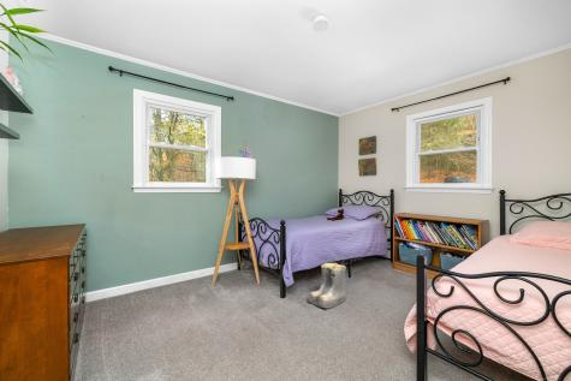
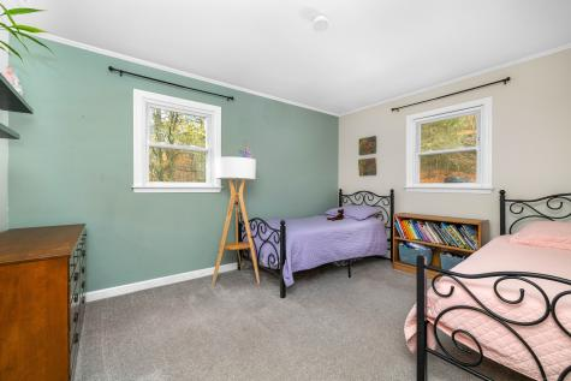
- boots [307,262,349,309]
